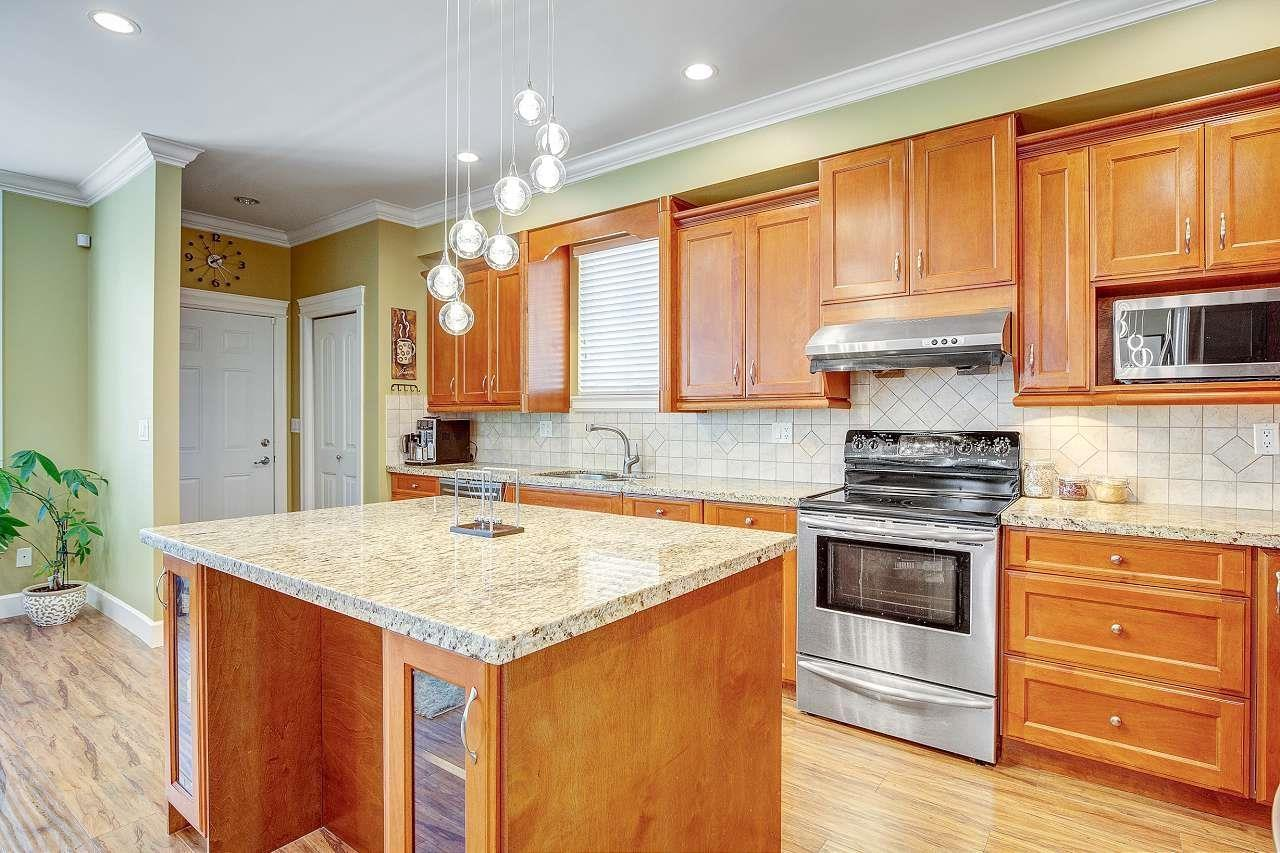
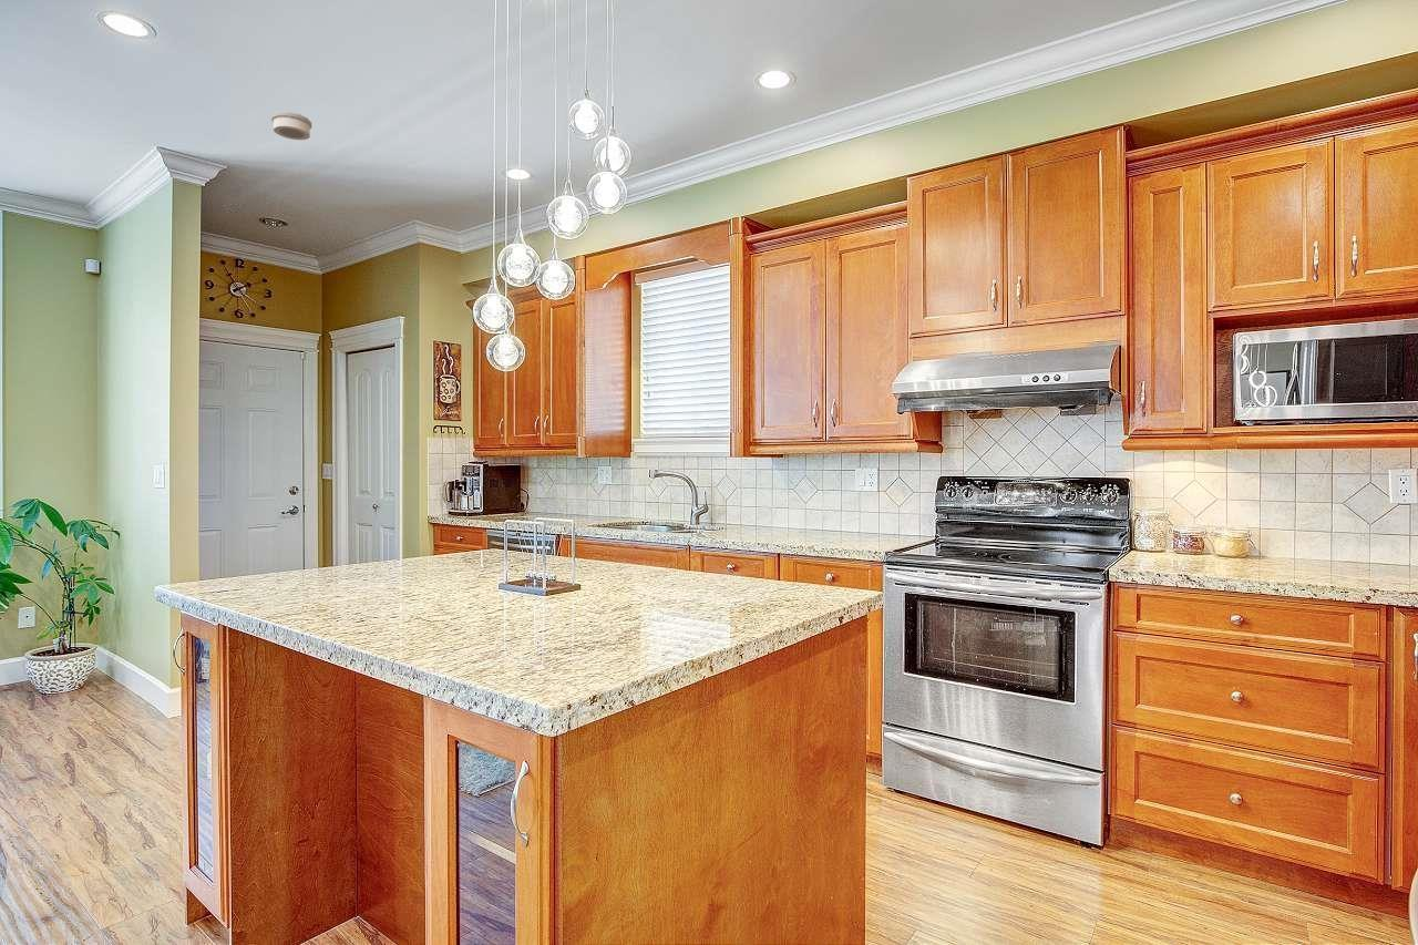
+ smoke detector [270,110,312,141]
